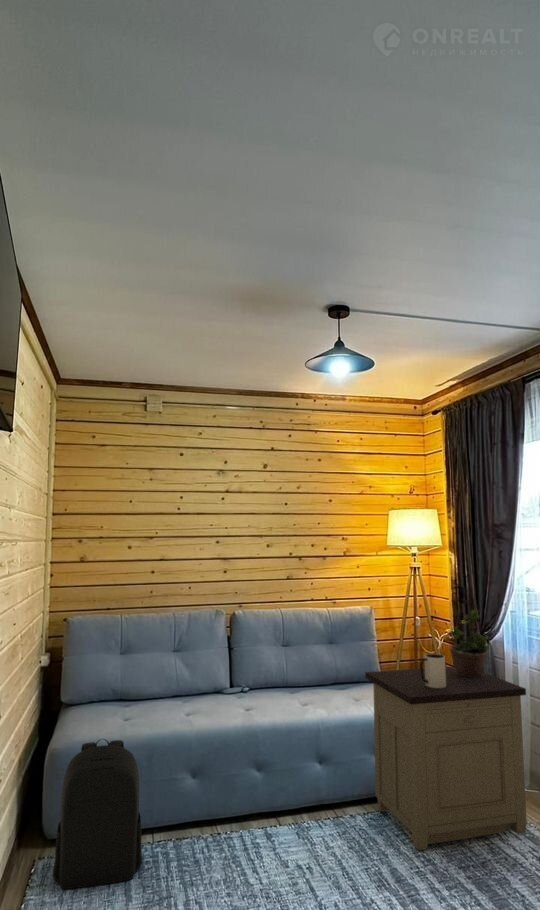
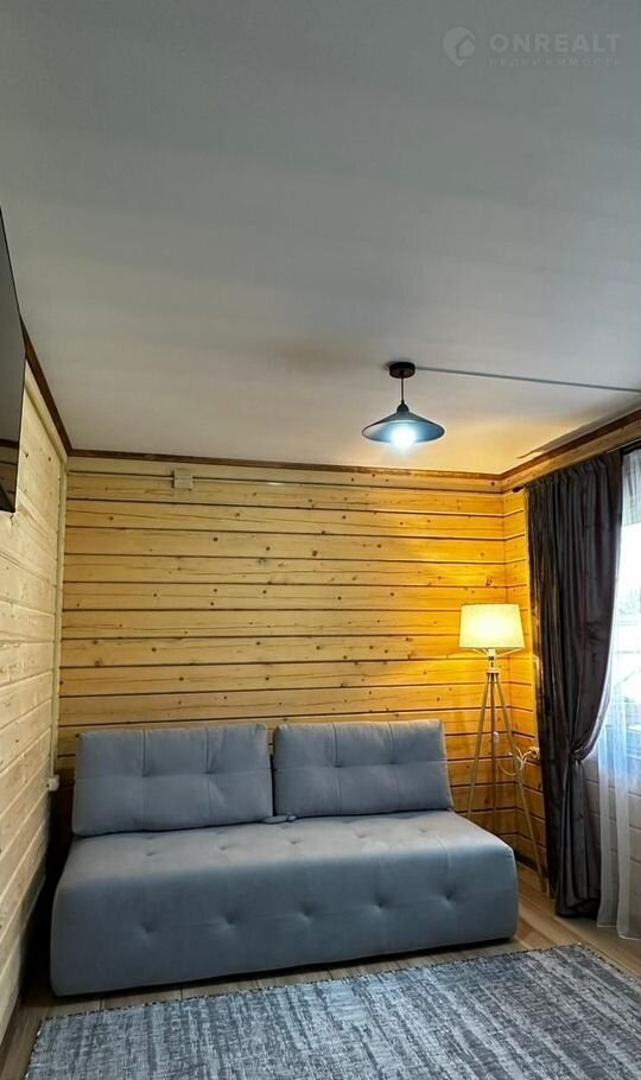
- pitcher [419,653,446,688]
- potted plant [441,604,492,678]
- nightstand [364,666,528,852]
- backpack [52,738,143,890]
